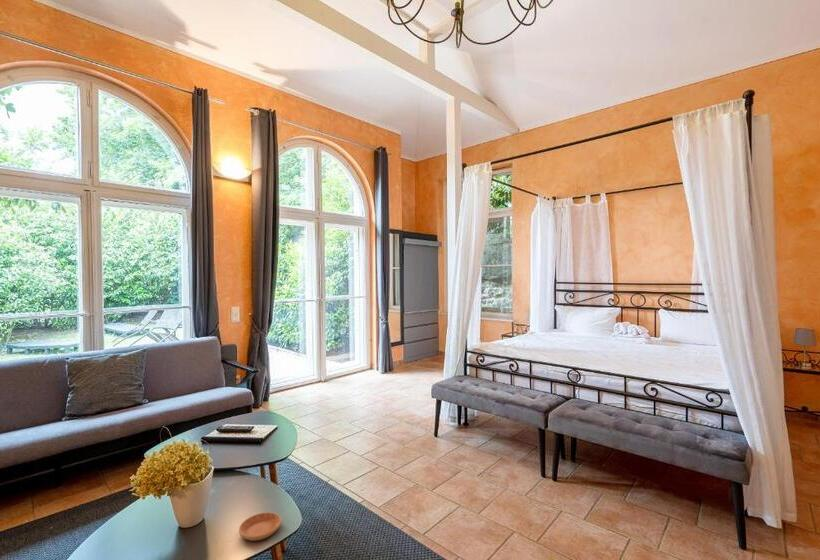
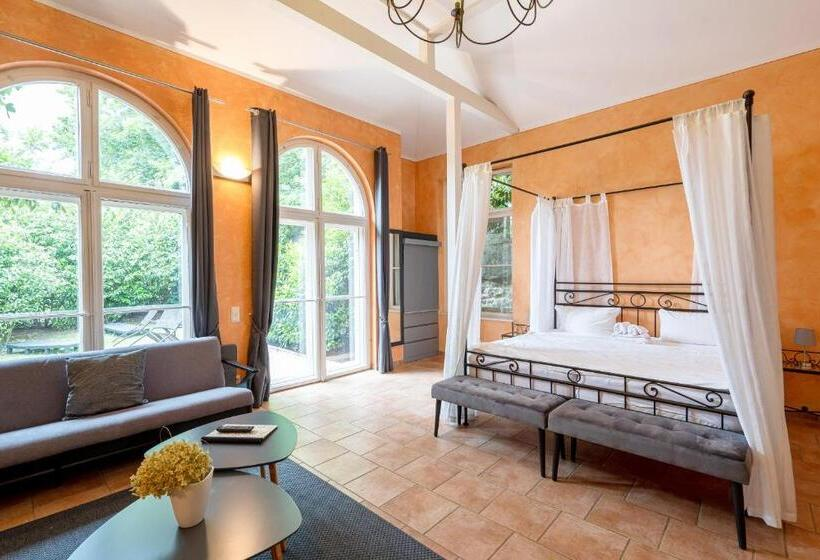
- saucer [238,511,282,542]
